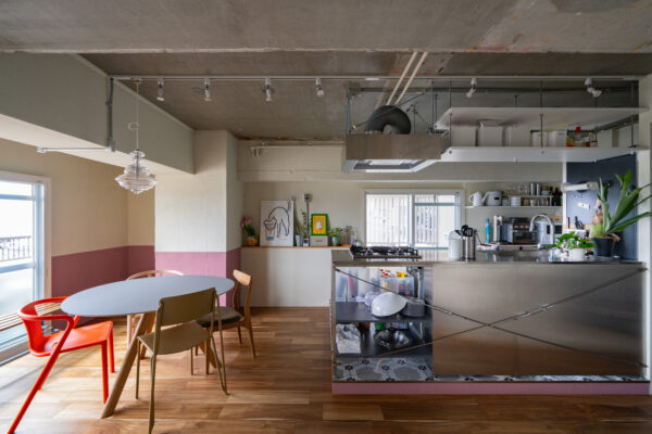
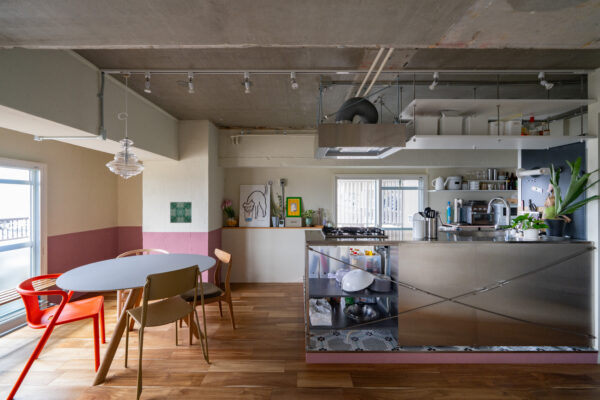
+ wall art [169,201,193,224]
